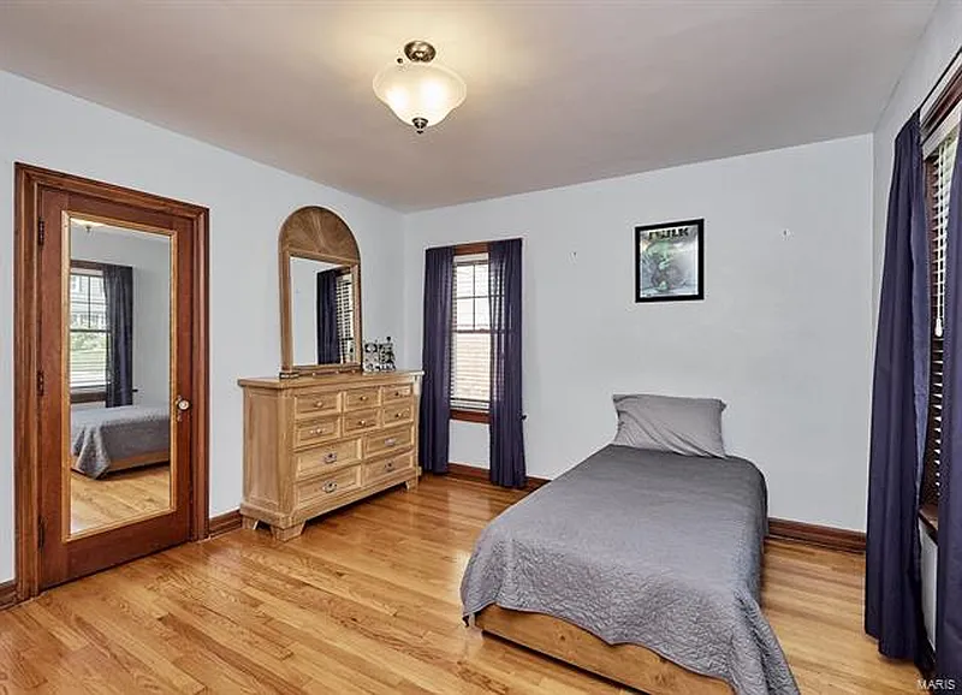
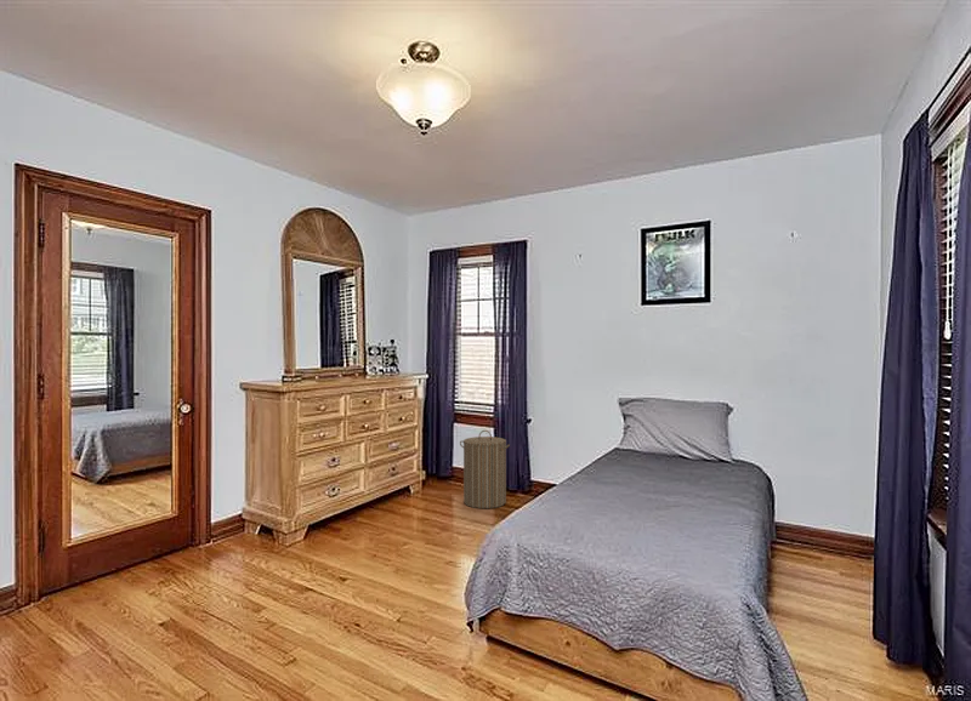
+ laundry hamper [459,429,511,509]
